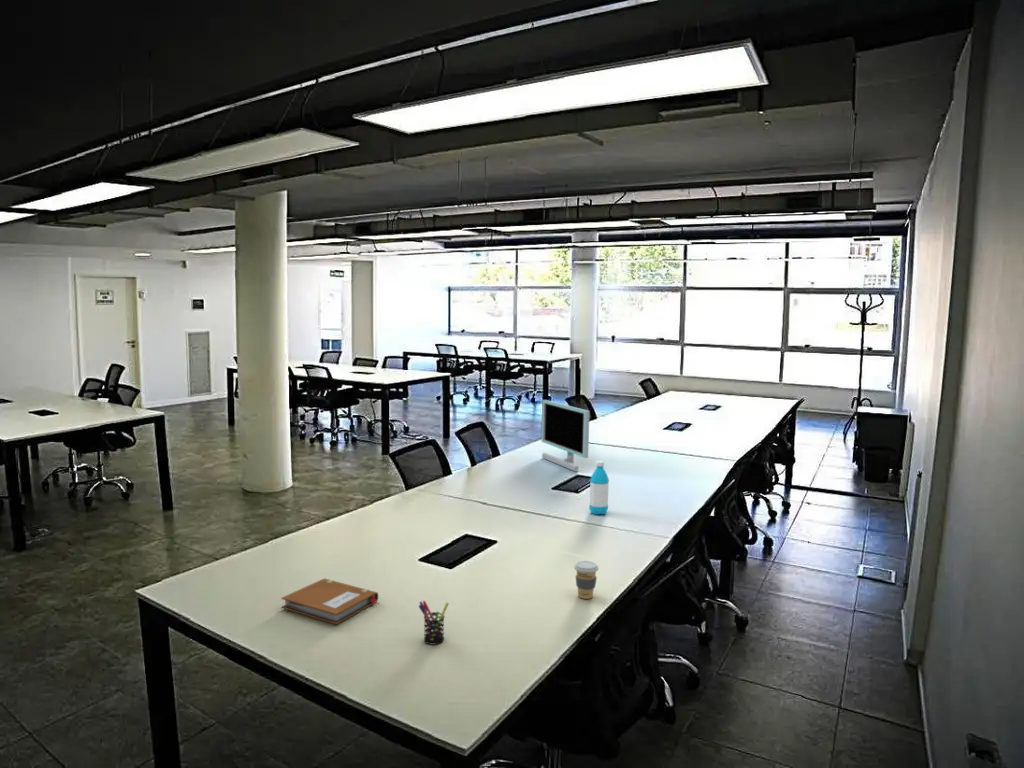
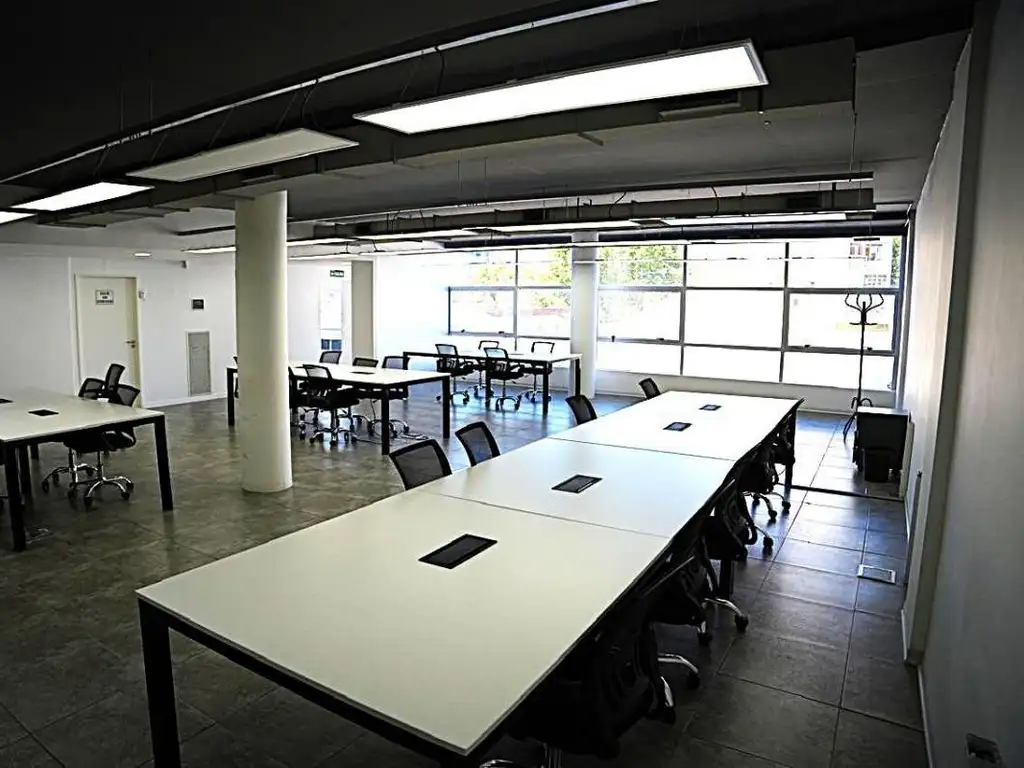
- coffee cup [573,560,600,600]
- pen holder [418,600,450,645]
- water bottle [588,460,610,516]
- notebook [281,578,379,625]
- monitor [540,399,591,473]
